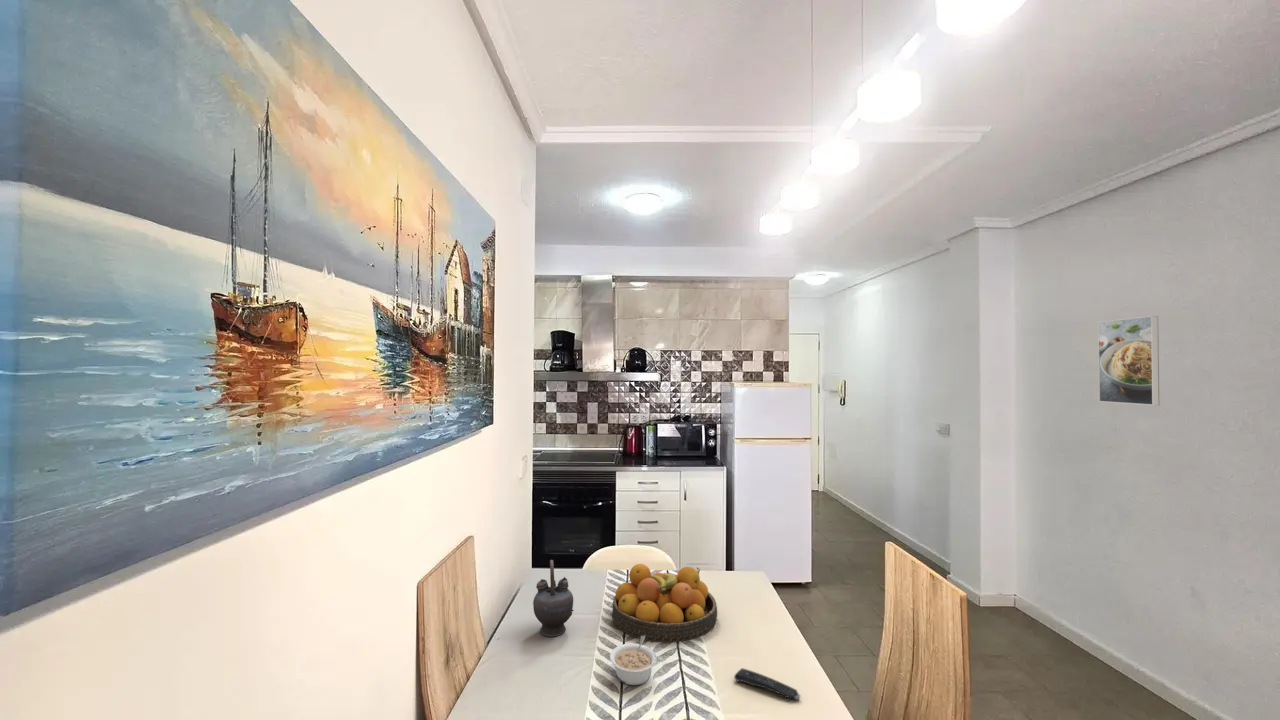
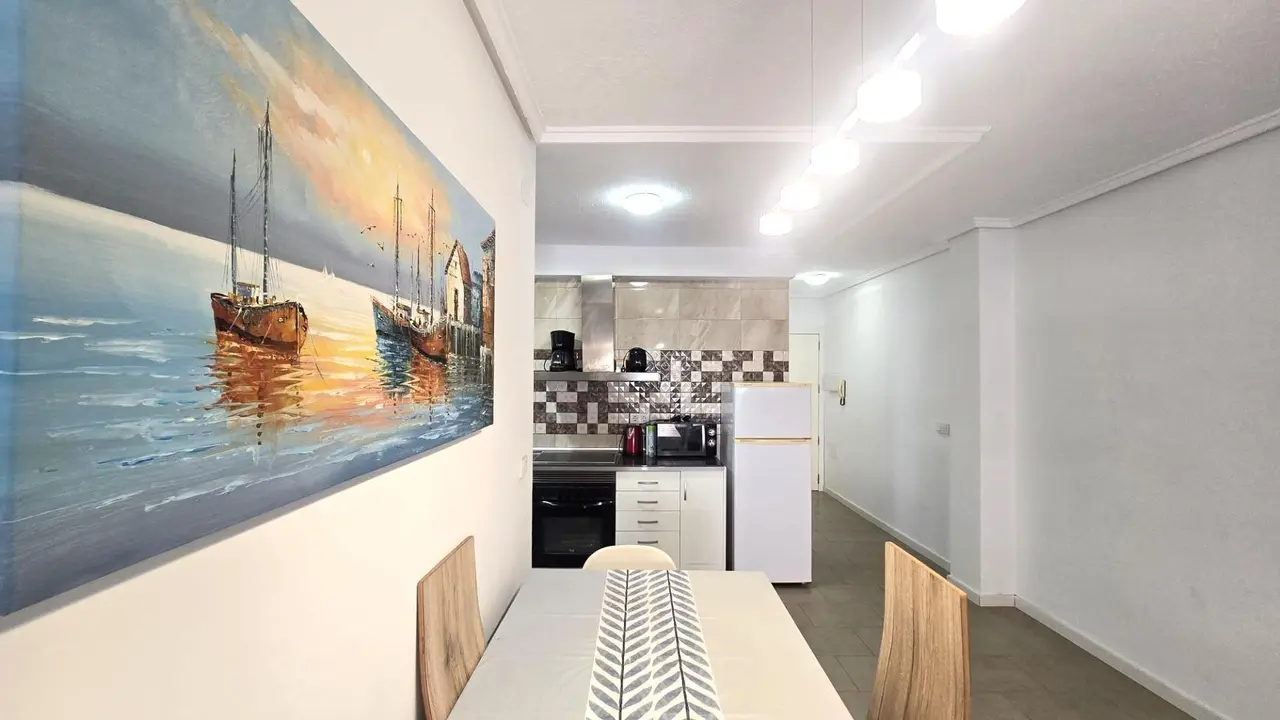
- teapot [532,559,575,638]
- remote control [733,667,801,701]
- fruit bowl [611,563,718,643]
- legume [609,636,658,686]
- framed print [1097,315,1160,406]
